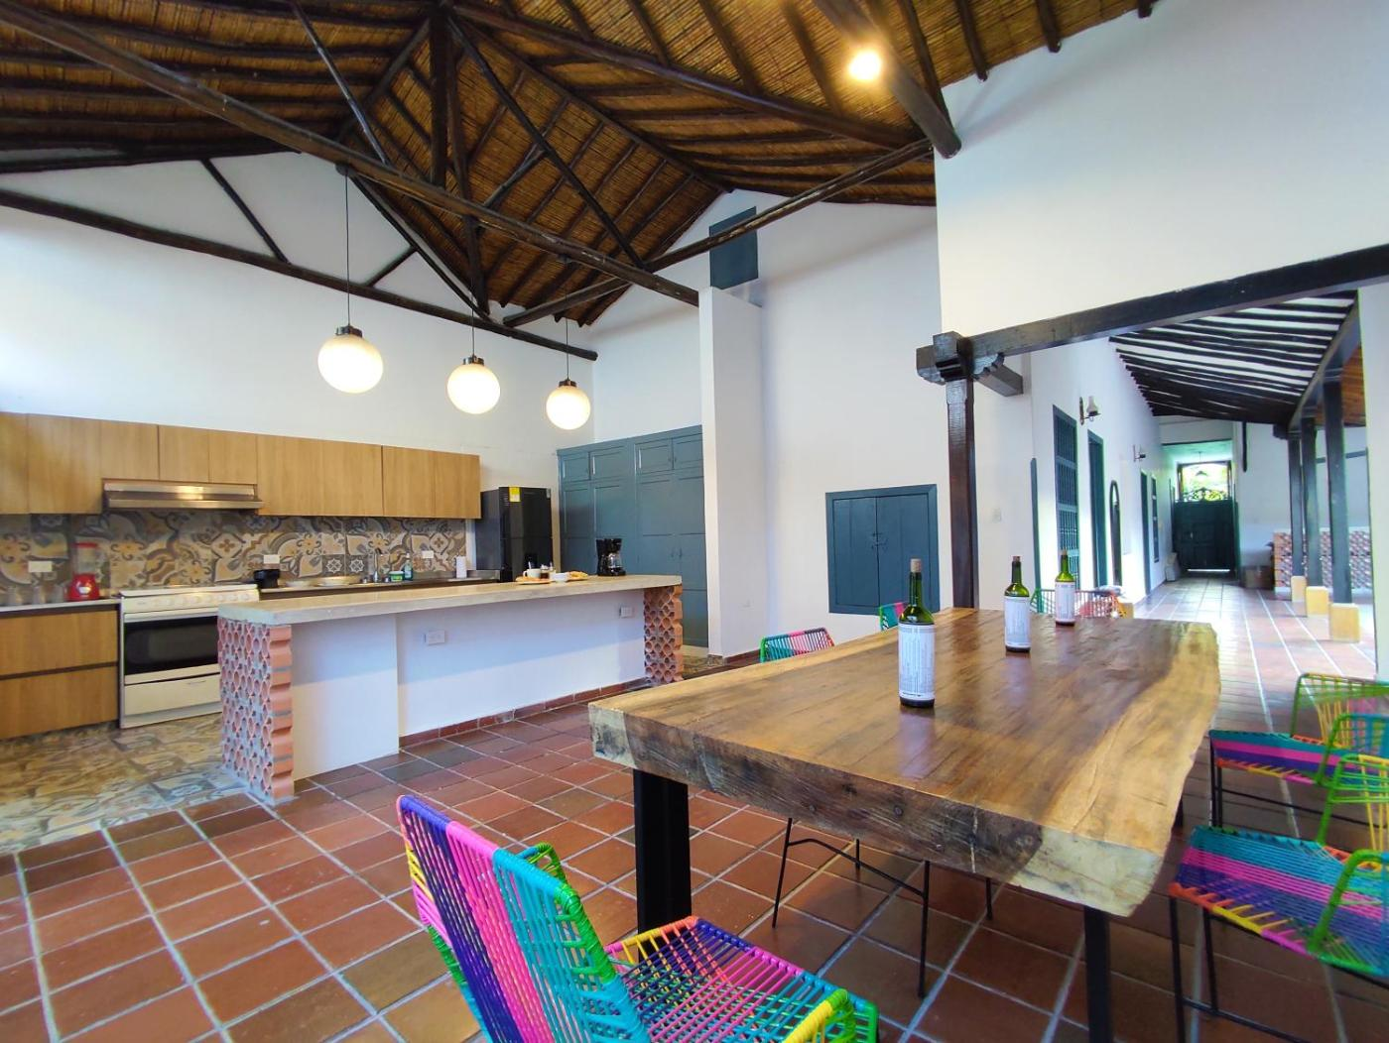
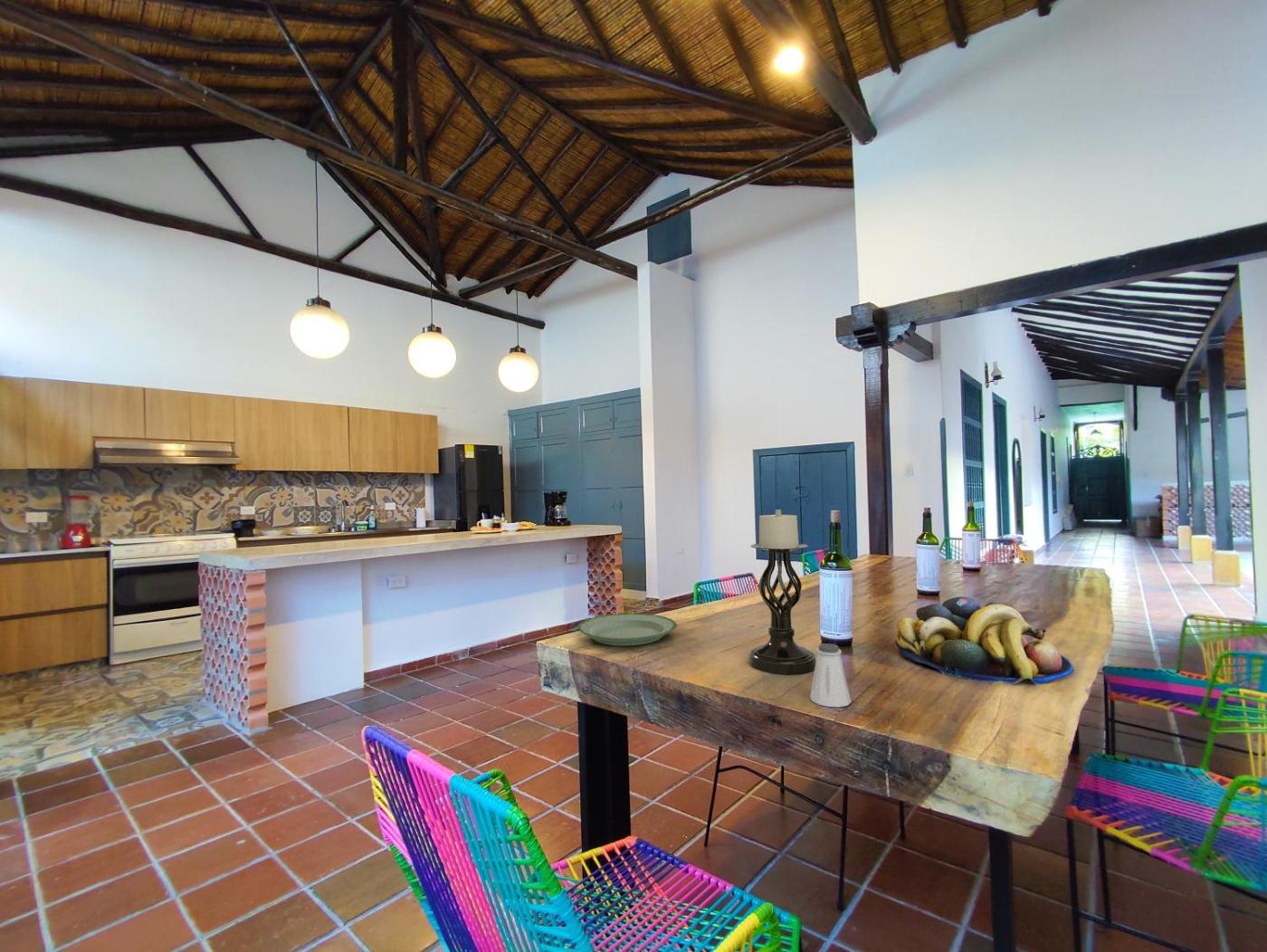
+ fruit bowl [894,595,1074,686]
+ plate [577,613,678,647]
+ saltshaker [809,643,852,708]
+ candle holder [748,509,816,675]
